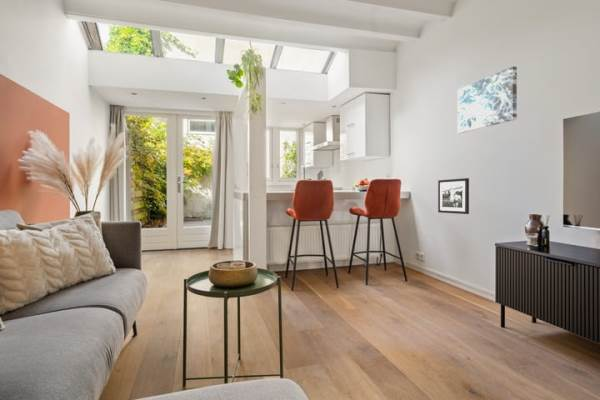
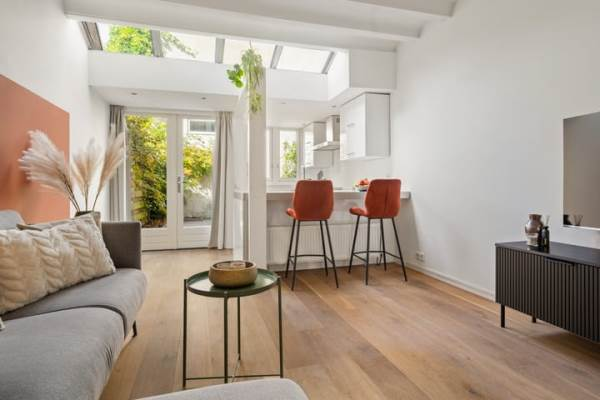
- picture frame [437,177,470,215]
- wall art [457,65,518,134]
